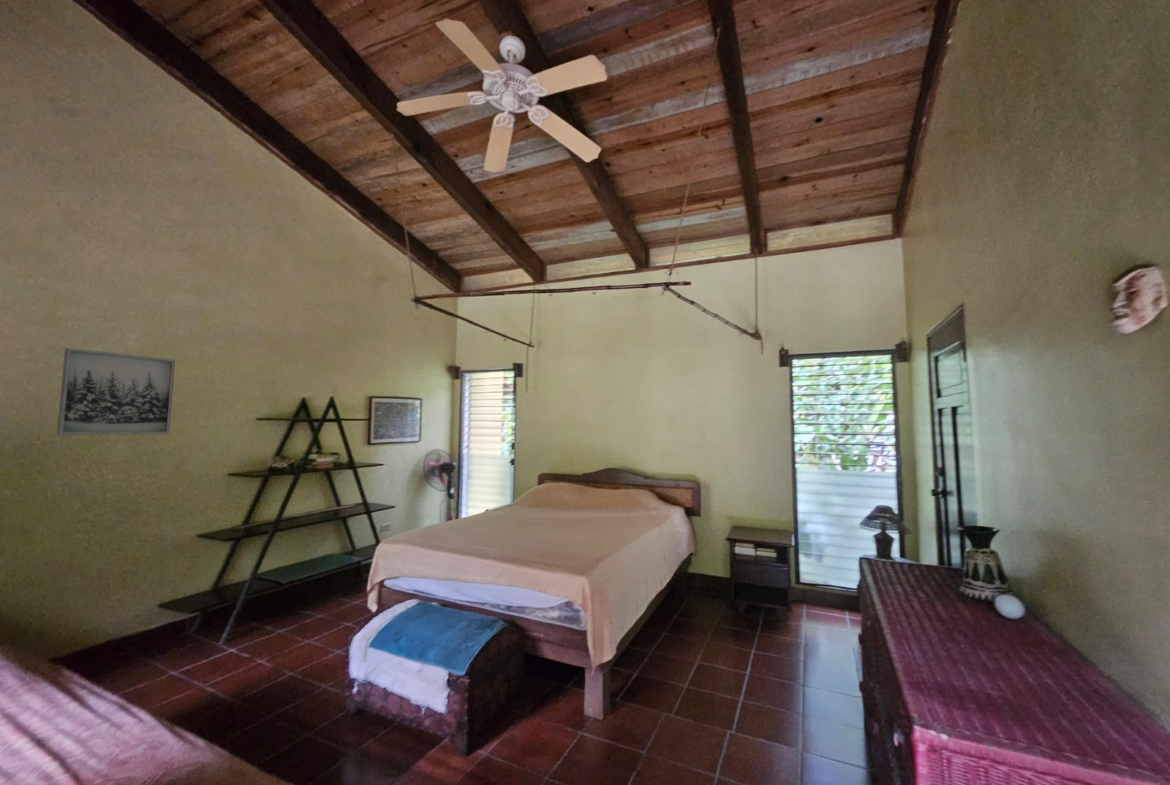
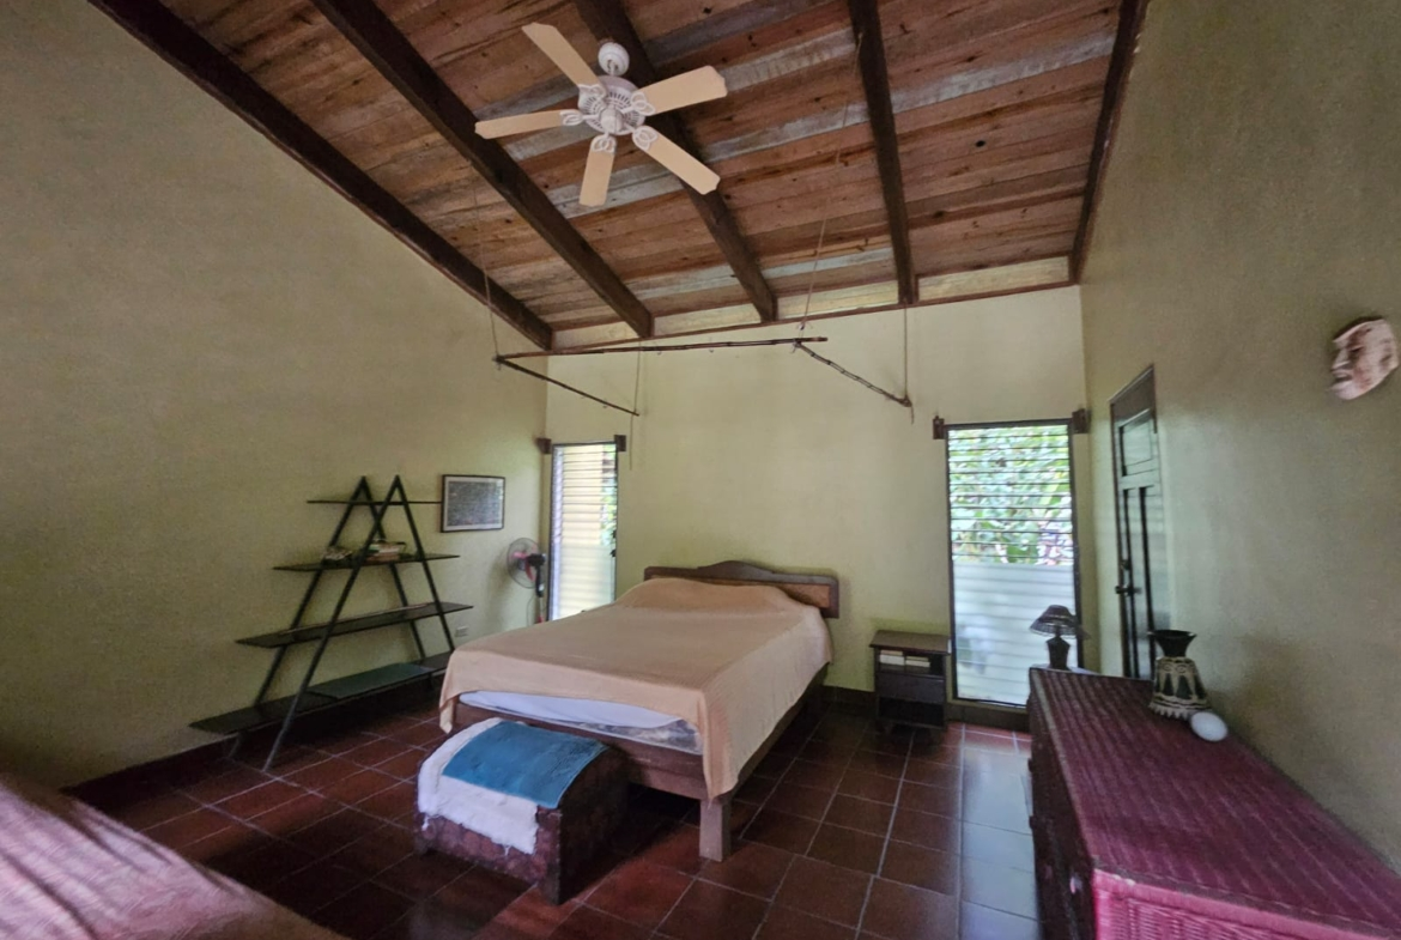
- wall art [56,347,176,436]
